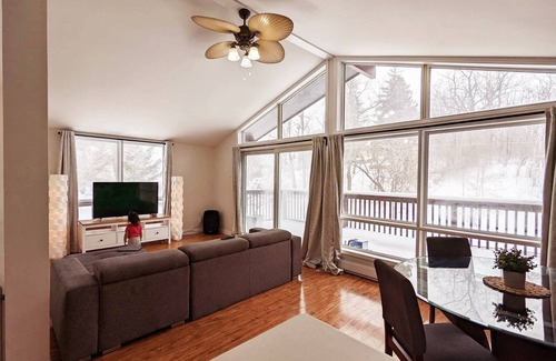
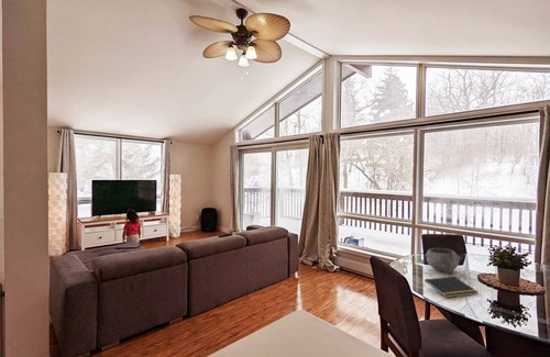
+ bowl [424,247,462,274]
+ notepad [422,276,479,299]
